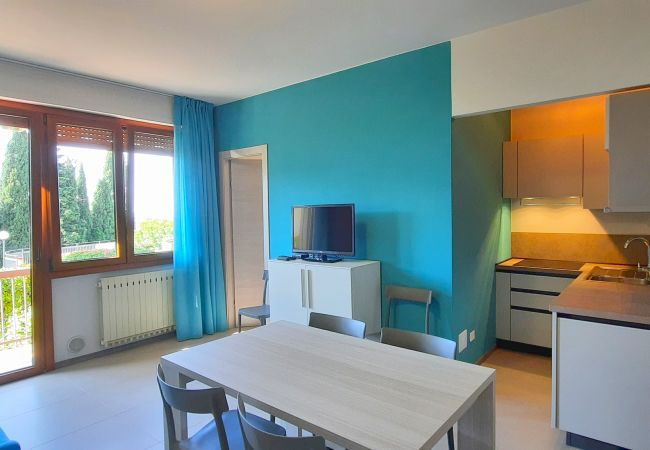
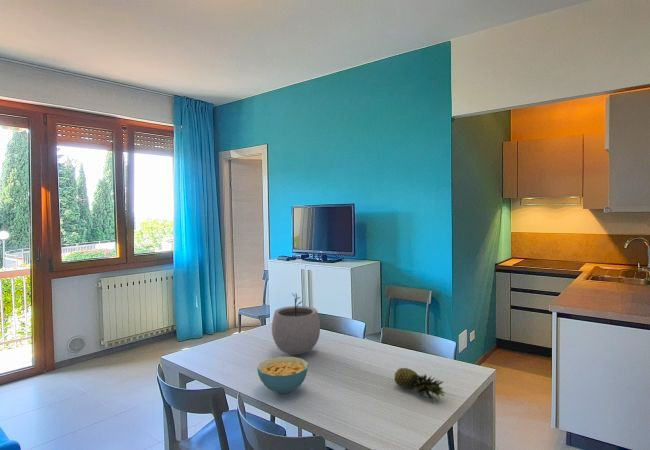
+ plant pot [271,292,321,356]
+ fruit [393,367,446,402]
+ cereal bowl [256,356,309,394]
